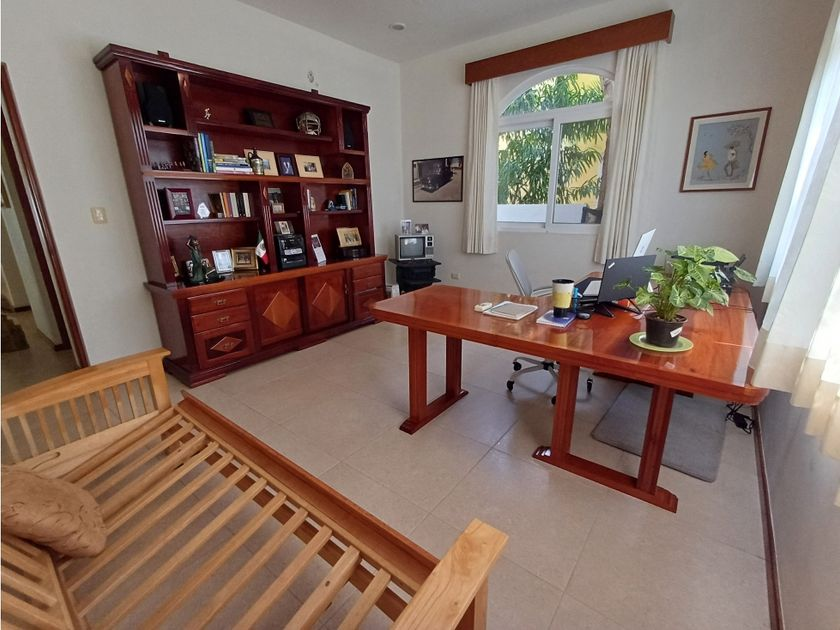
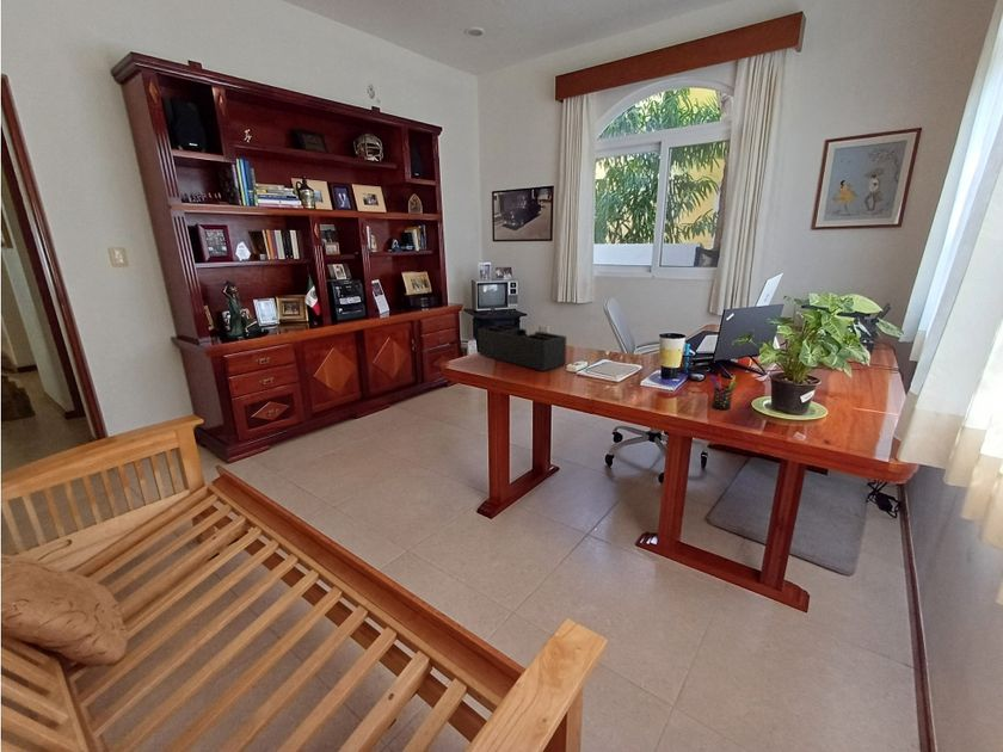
+ pen holder [709,372,738,411]
+ desk organizer [476,323,567,372]
